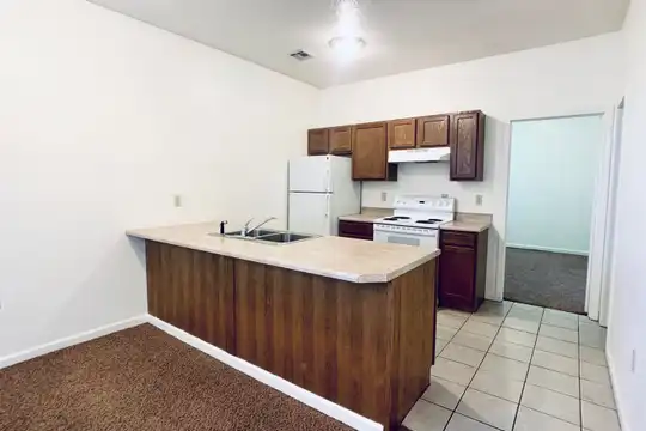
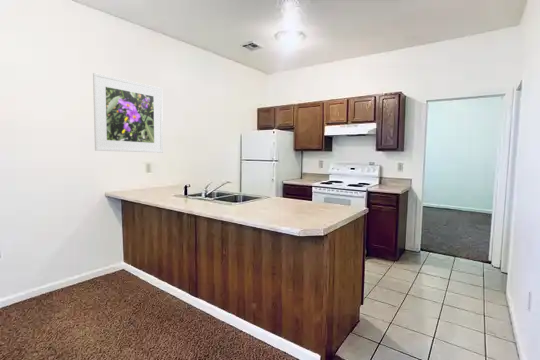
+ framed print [92,72,164,154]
